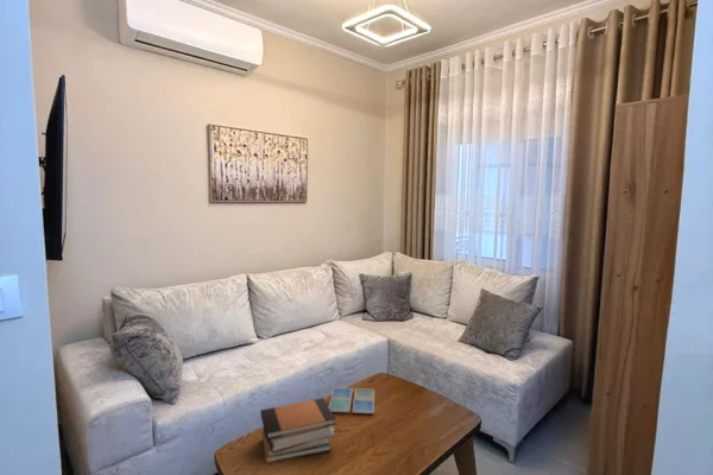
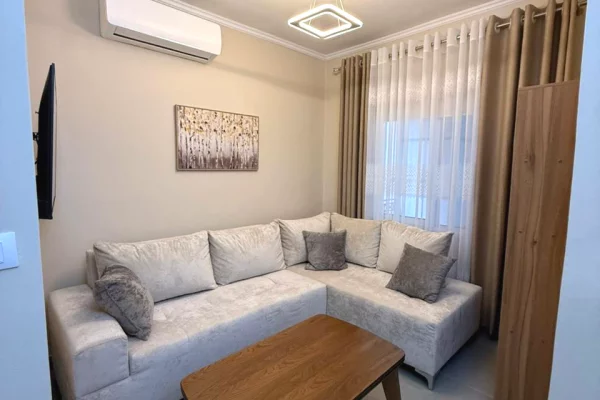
- drink coaster [328,387,376,414]
- book stack [259,397,336,464]
